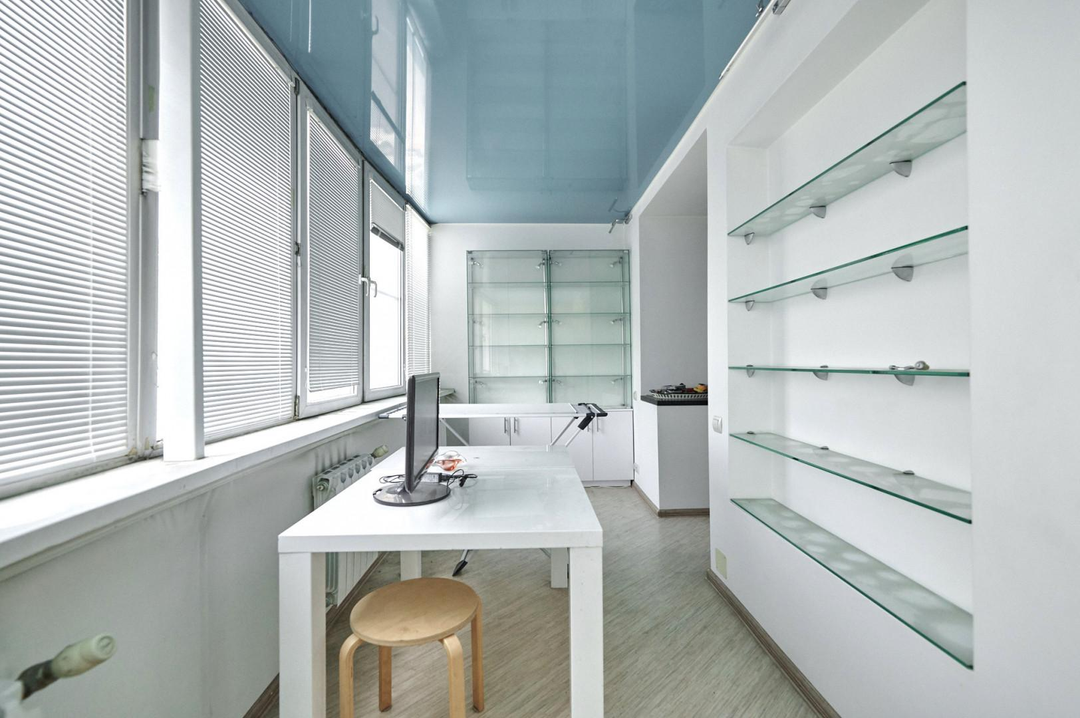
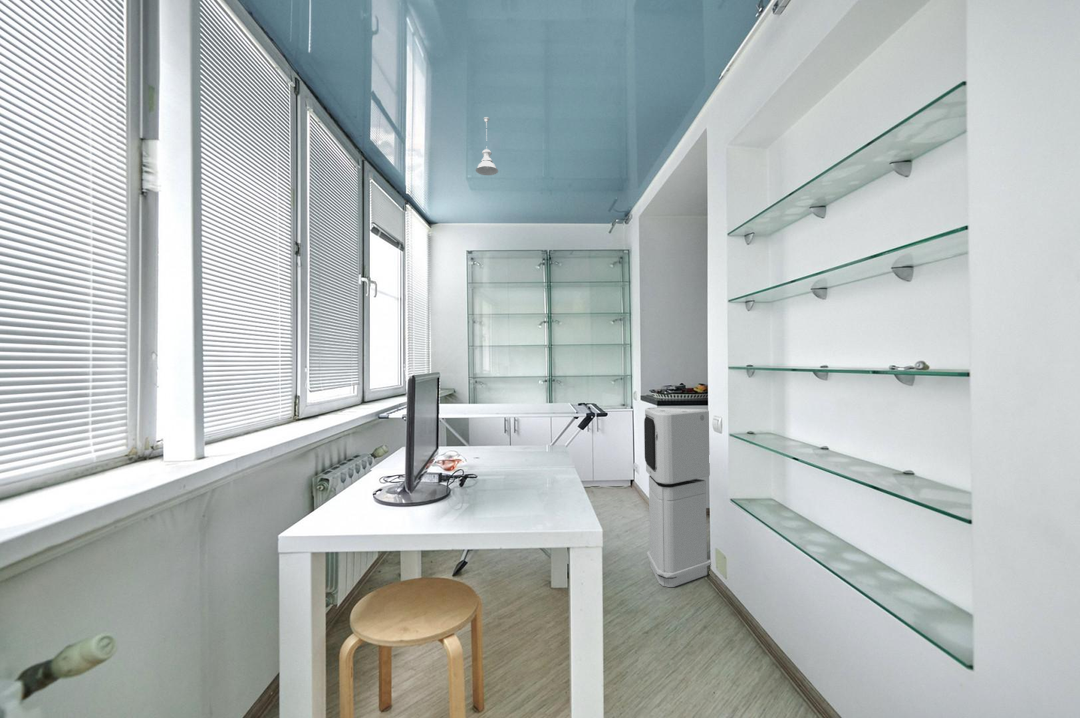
+ pendant light [475,116,499,176]
+ air purifier [643,407,712,588]
